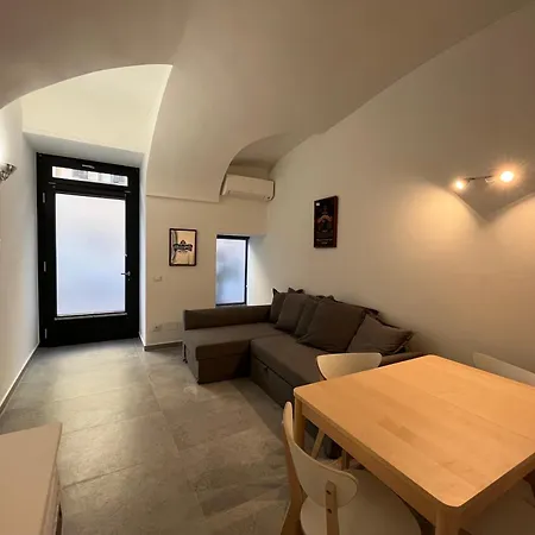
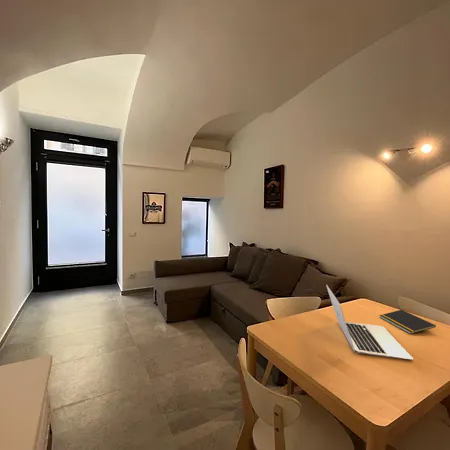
+ notepad [379,309,437,335]
+ laptop [325,284,414,361]
